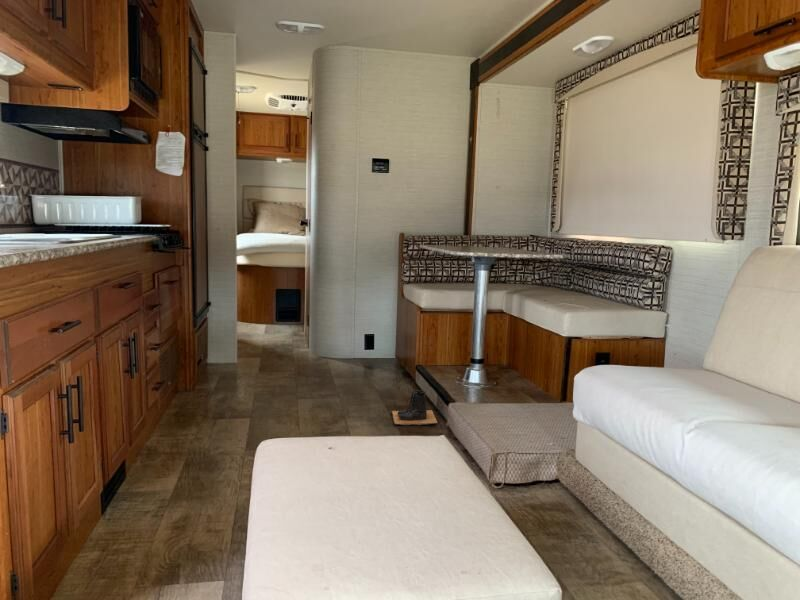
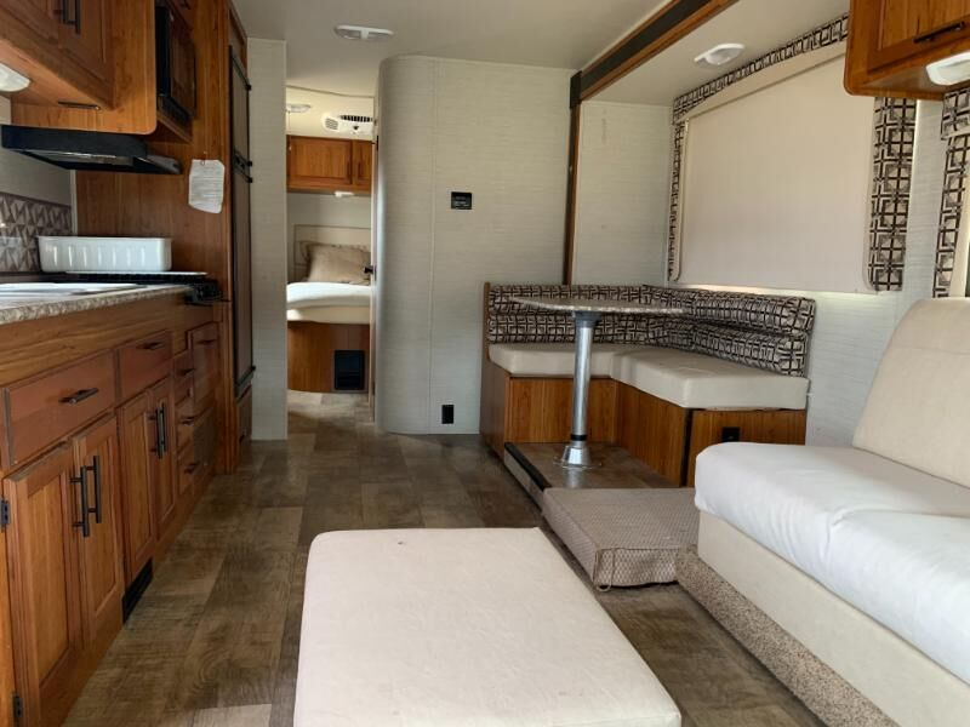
- boots [391,390,439,426]
